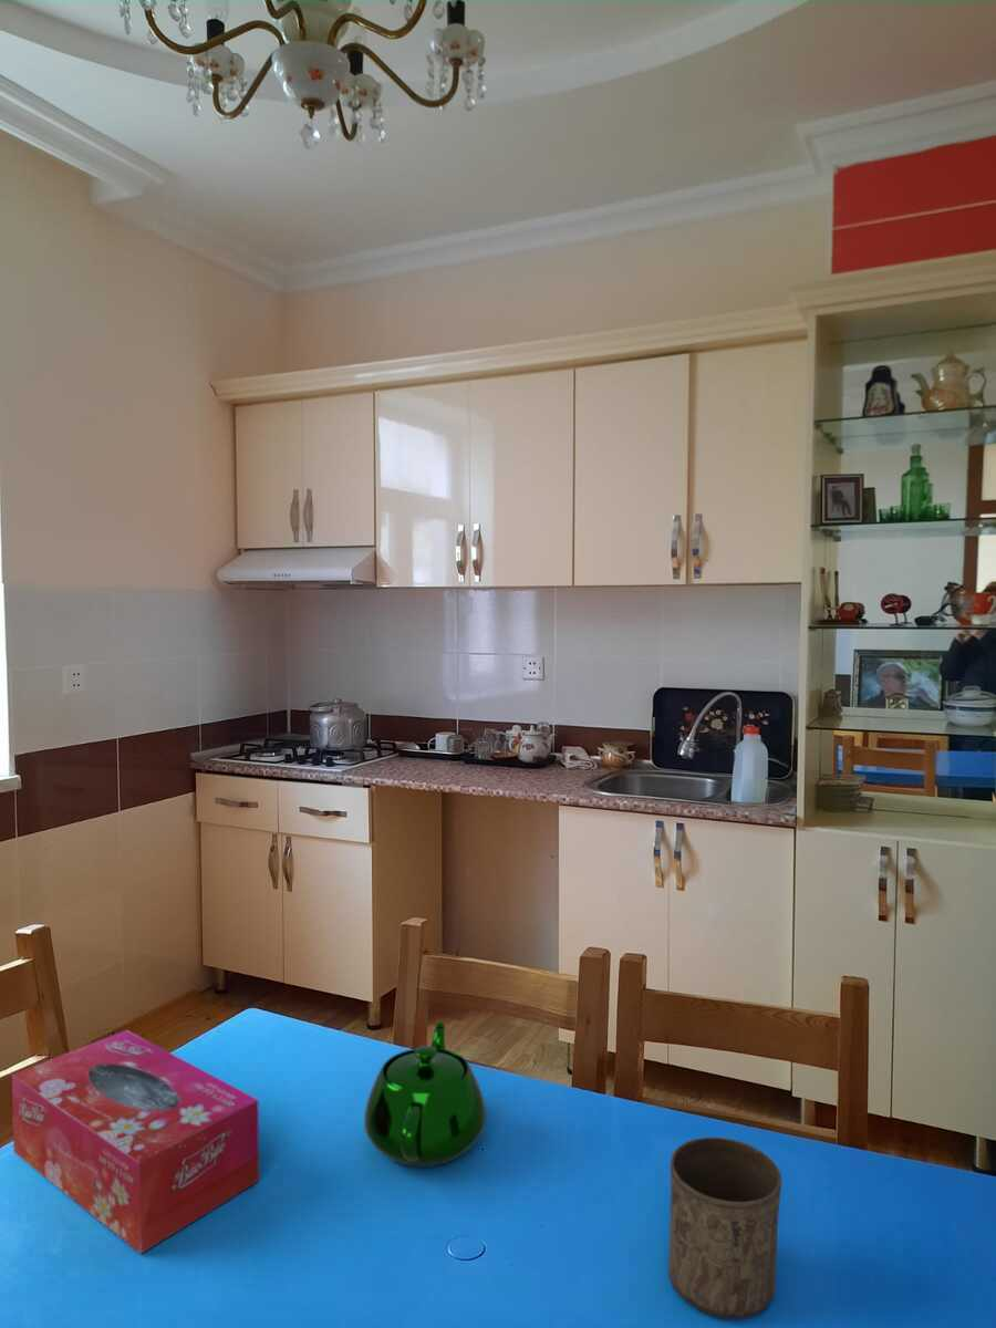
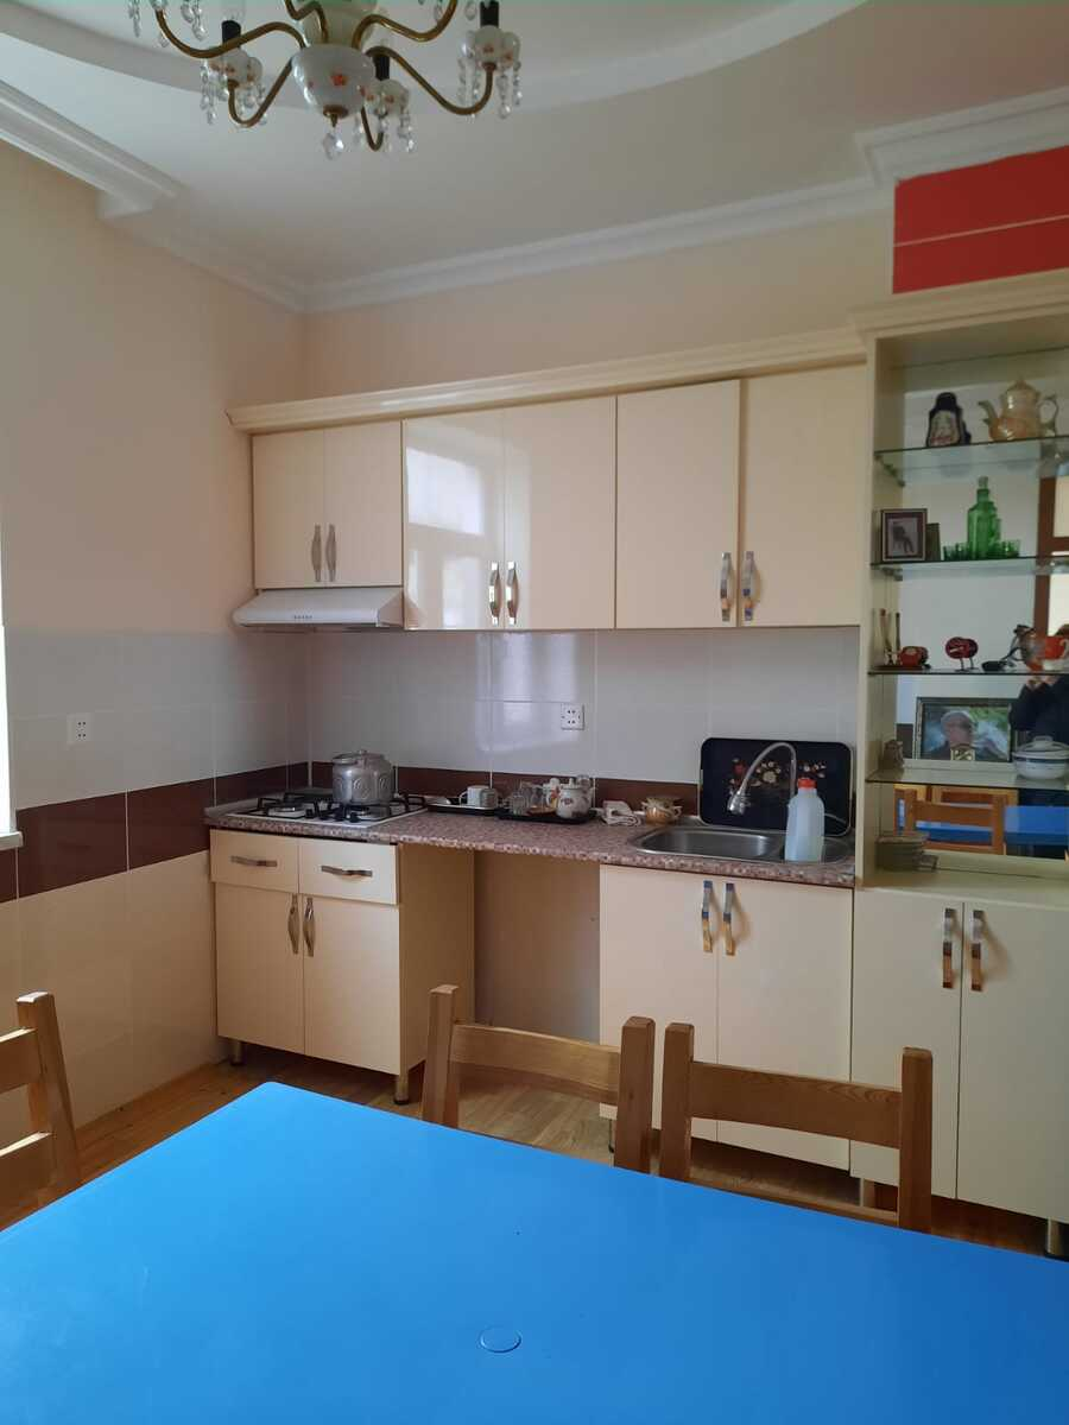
- teapot [363,1020,487,1169]
- tissue box [11,1029,260,1255]
- cup [667,1135,782,1320]
